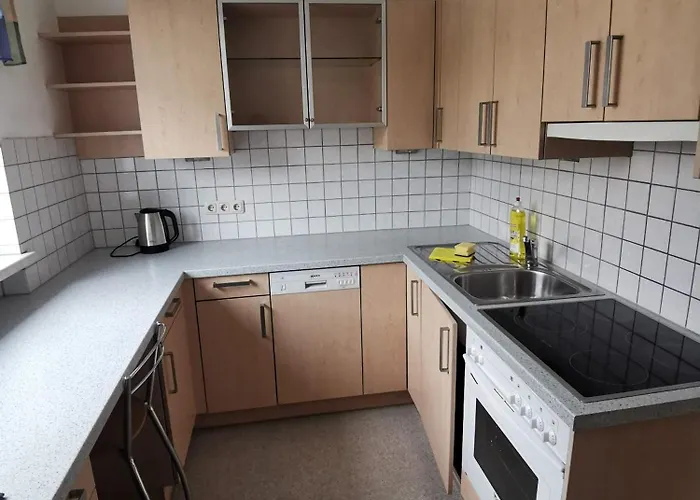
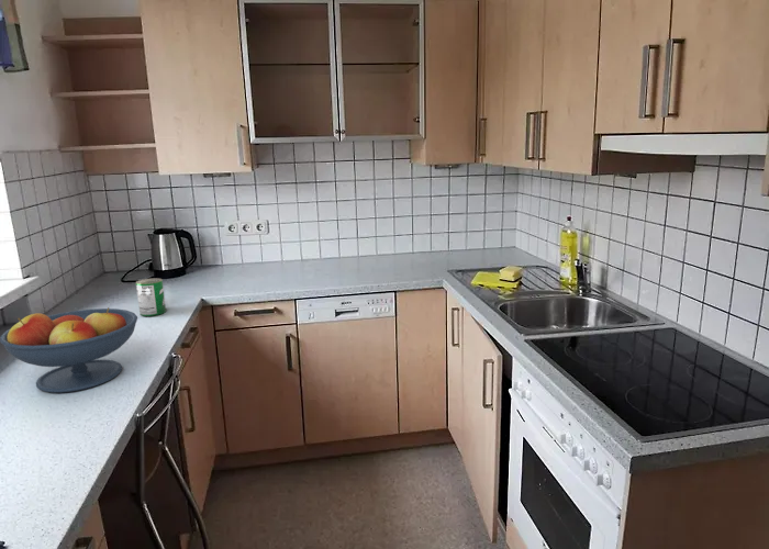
+ fruit bowl [0,306,138,394]
+ can [135,278,167,317]
